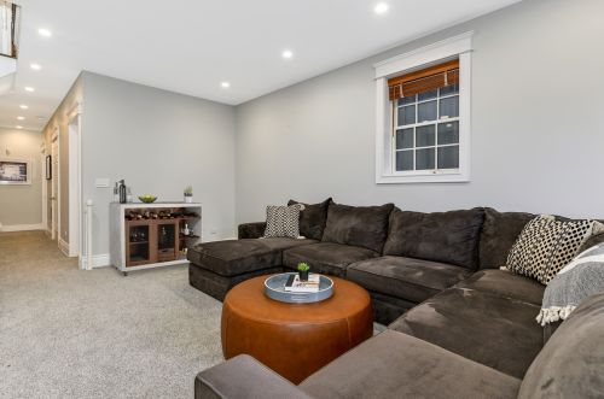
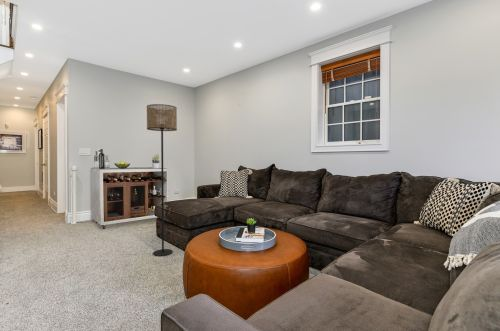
+ floor lamp [146,103,178,257]
